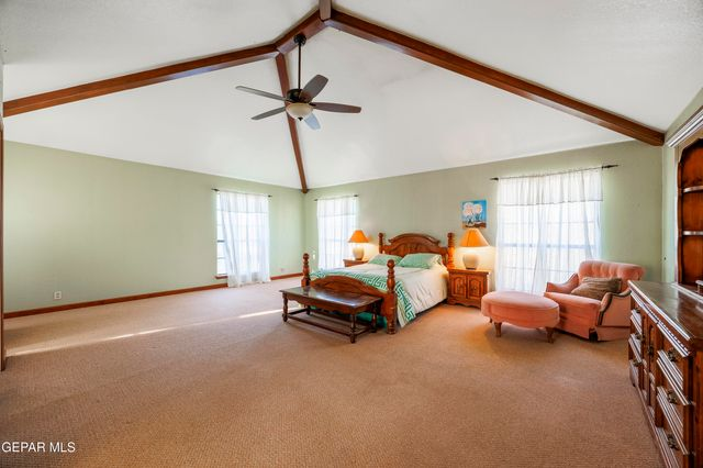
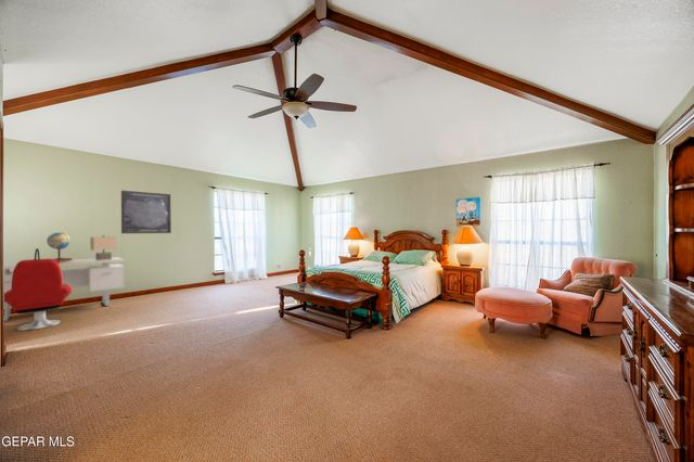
+ globe [46,231,74,264]
+ office chair [3,247,73,332]
+ lamp [89,234,117,260]
+ wall art [120,190,172,234]
+ desk [2,256,125,323]
